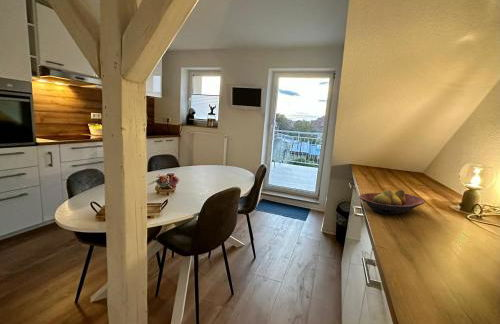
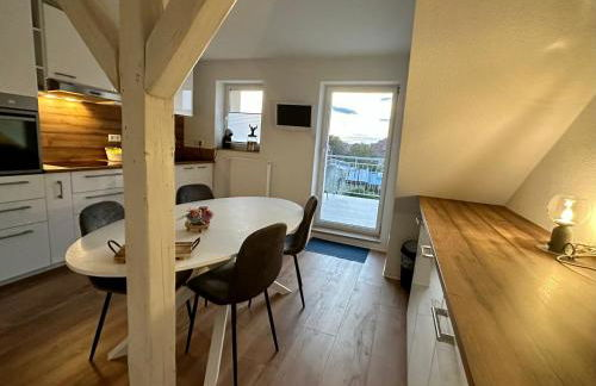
- fruit bowl [359,188,426,215]
